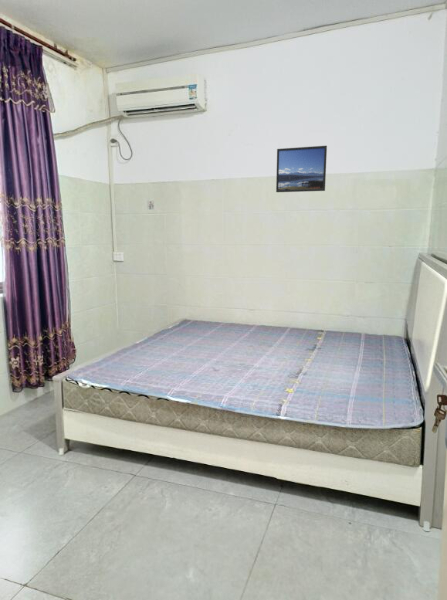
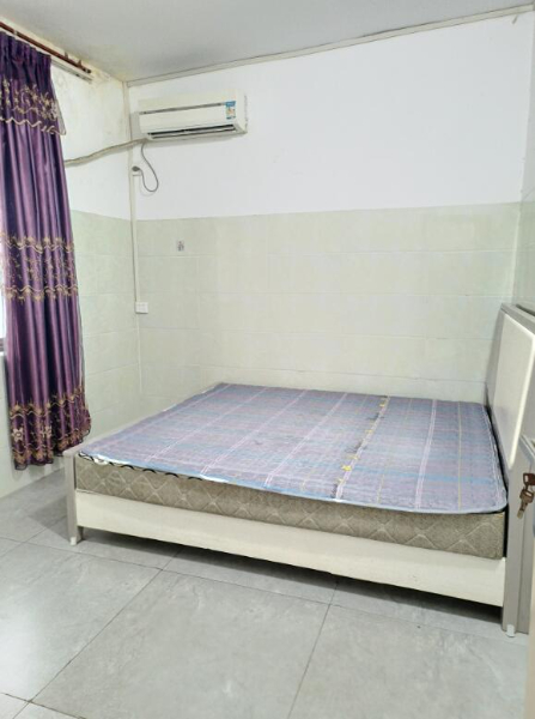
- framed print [275,145,328,193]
